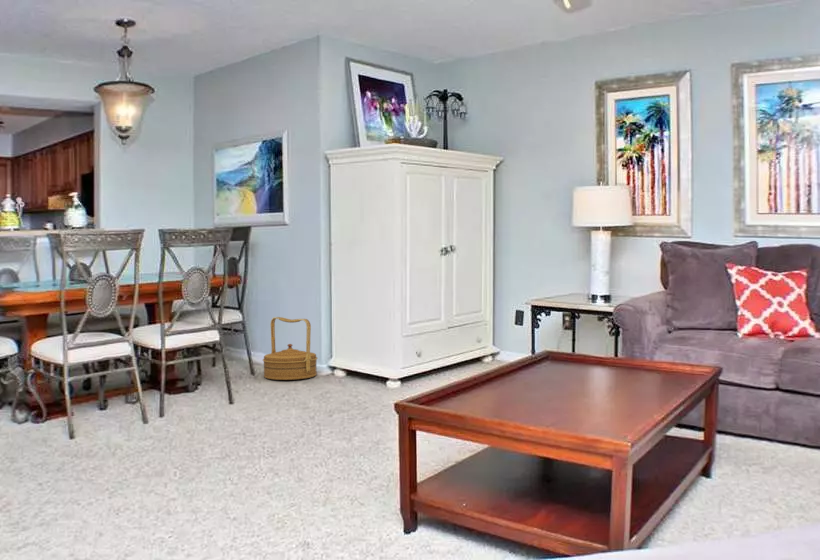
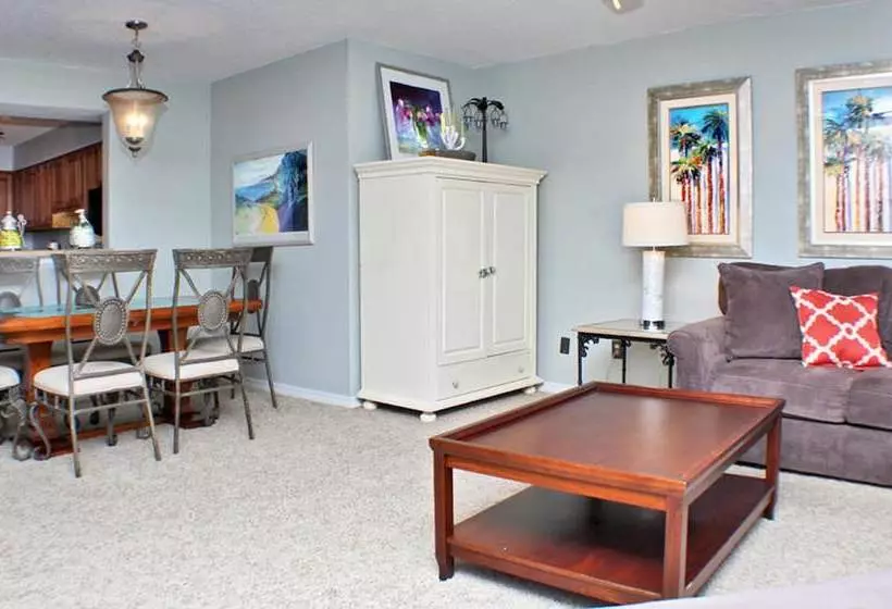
- woven basket [262,316,319,381]
